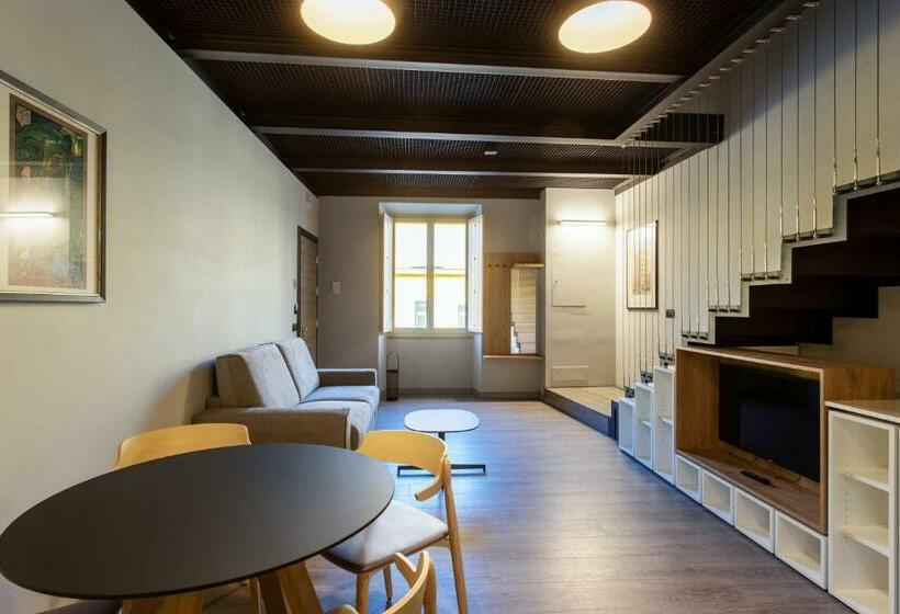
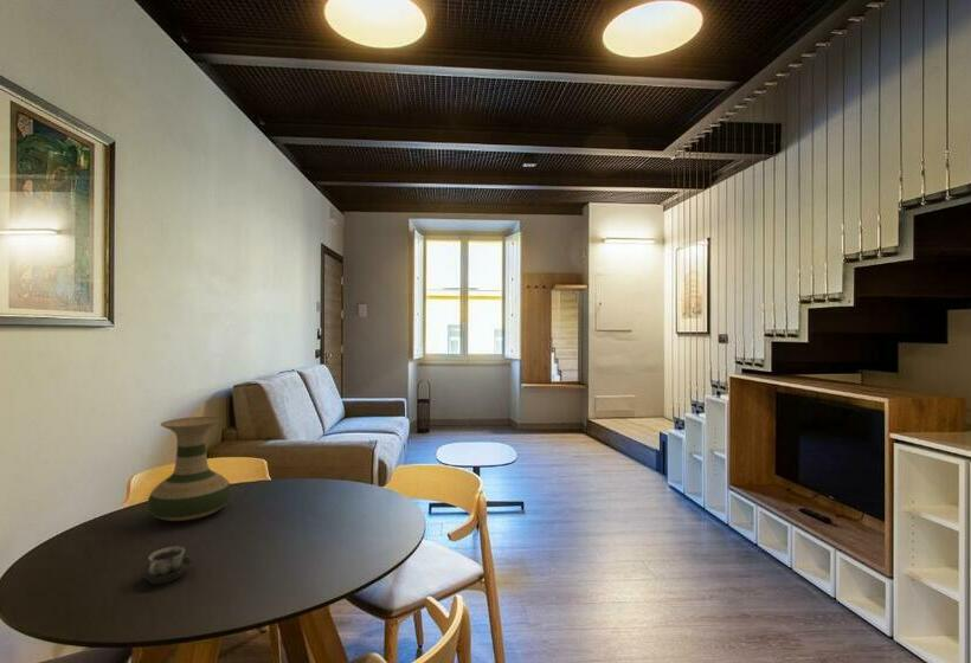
+ cup [137,546,194,585]
+ vase [147,416,232,522]
